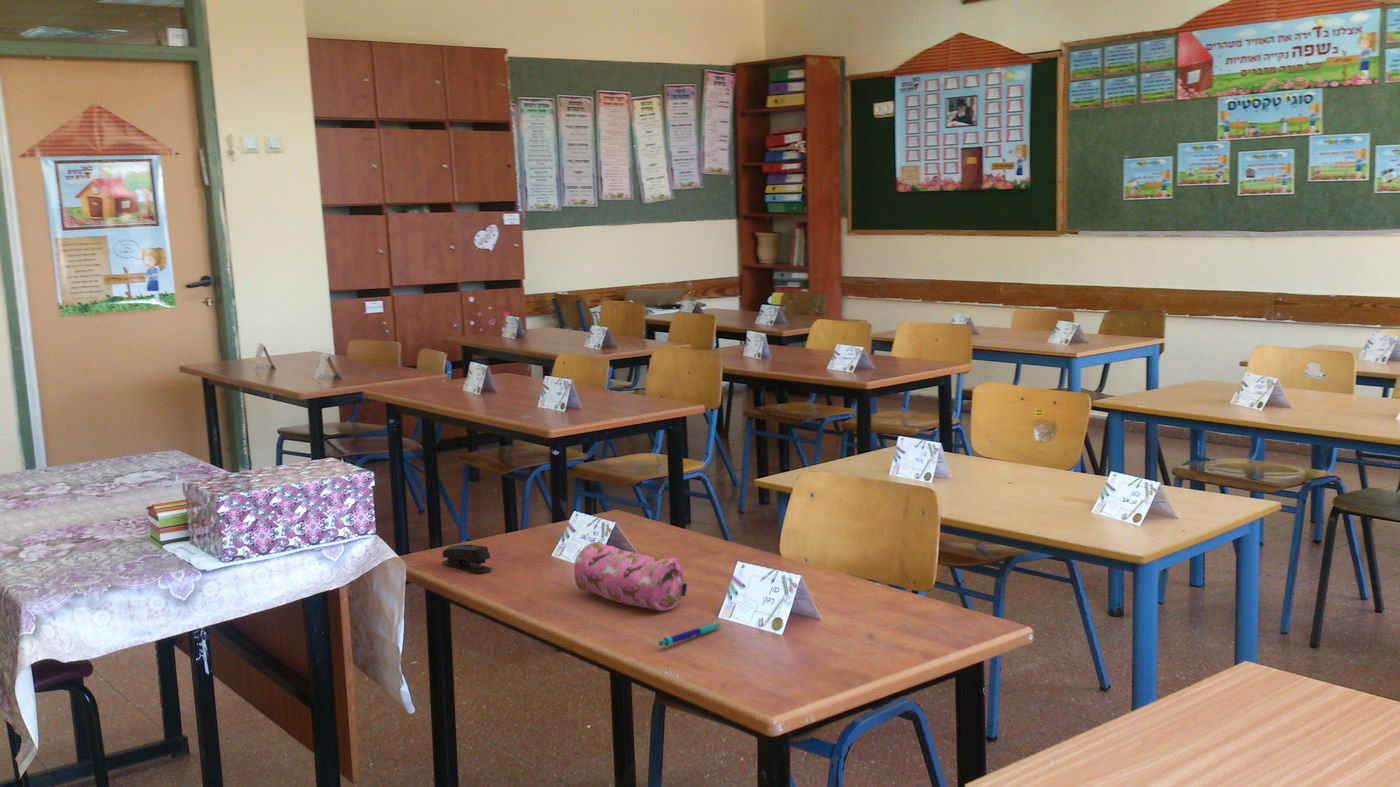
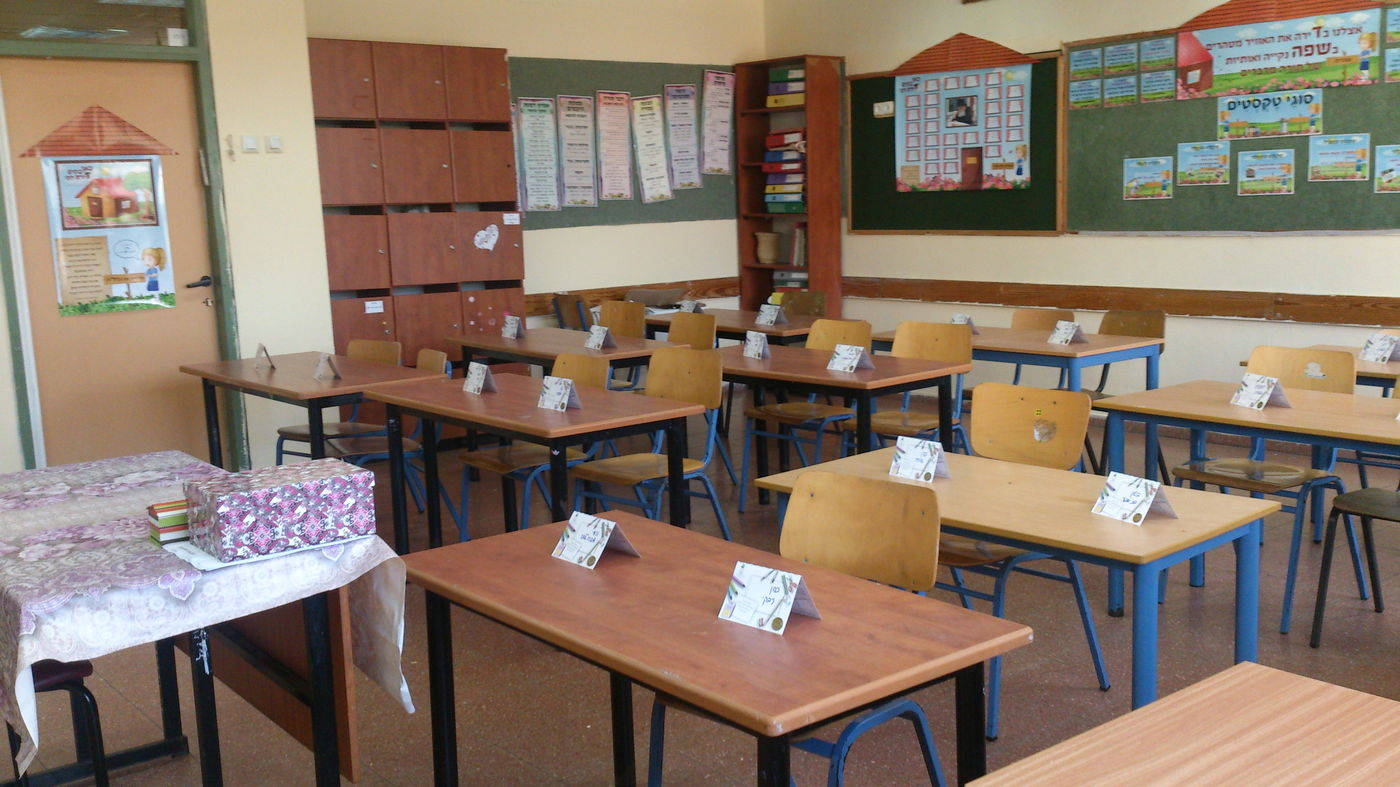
- stapler [441,543,493,574]
- pen [658,623,723,647]
- pencil case [573,541,688,612]
